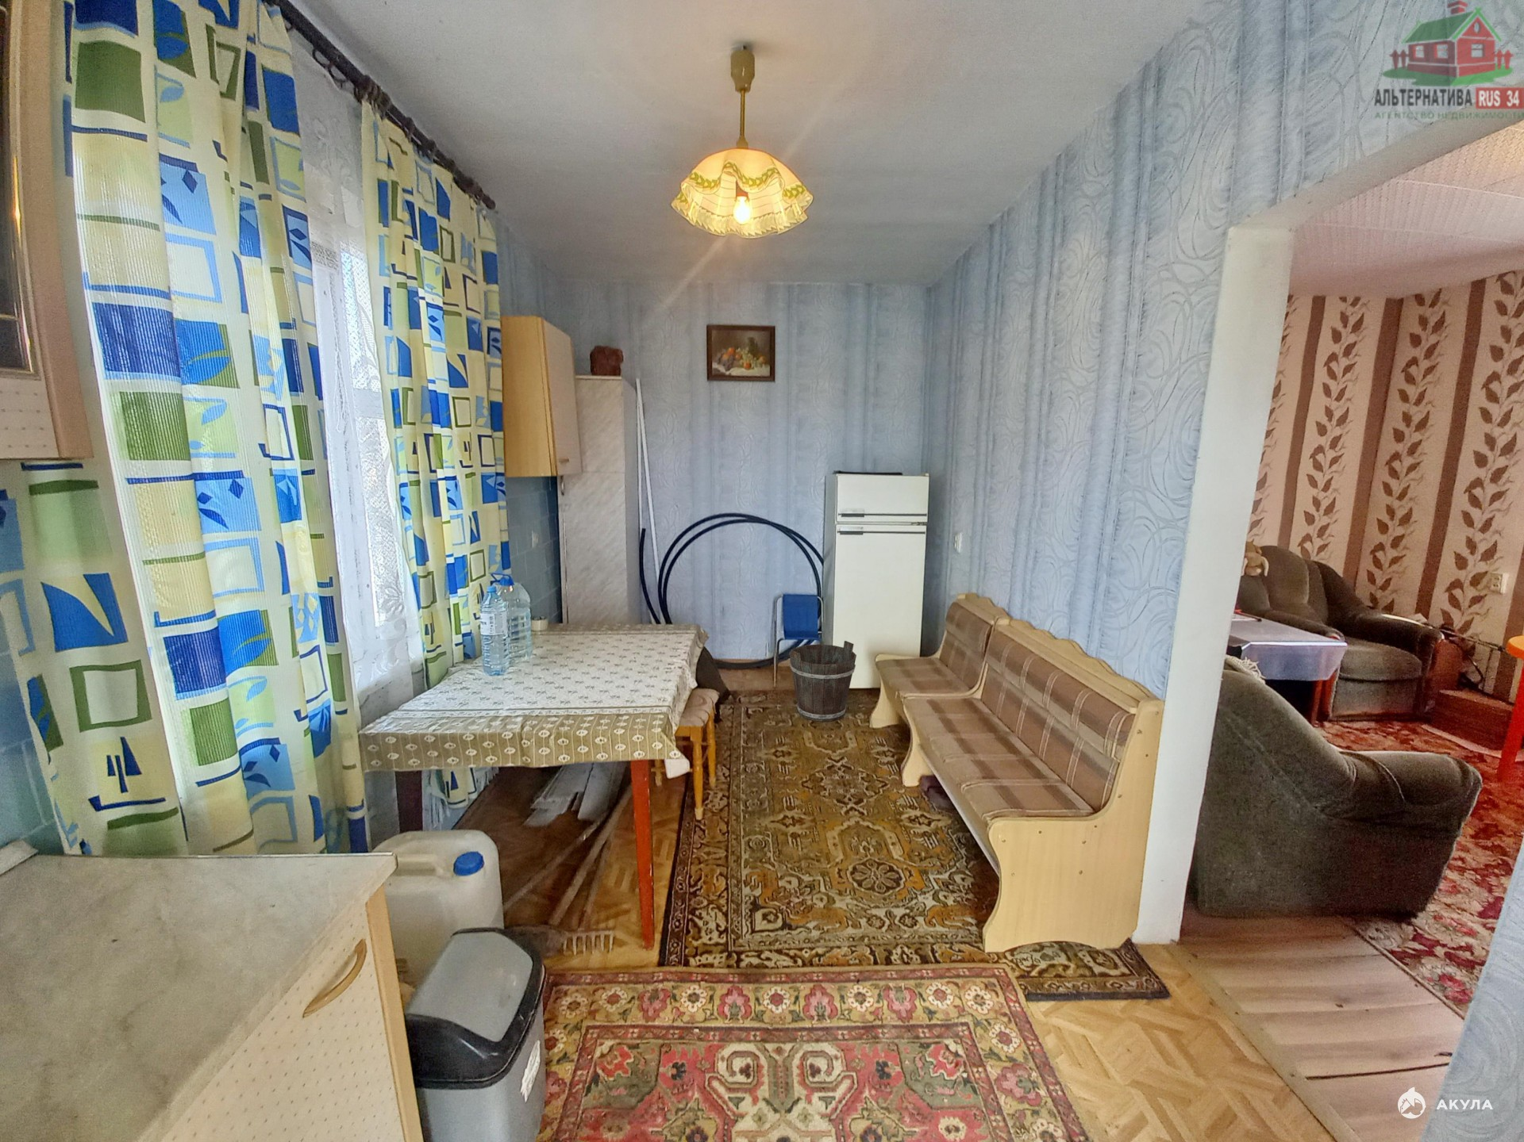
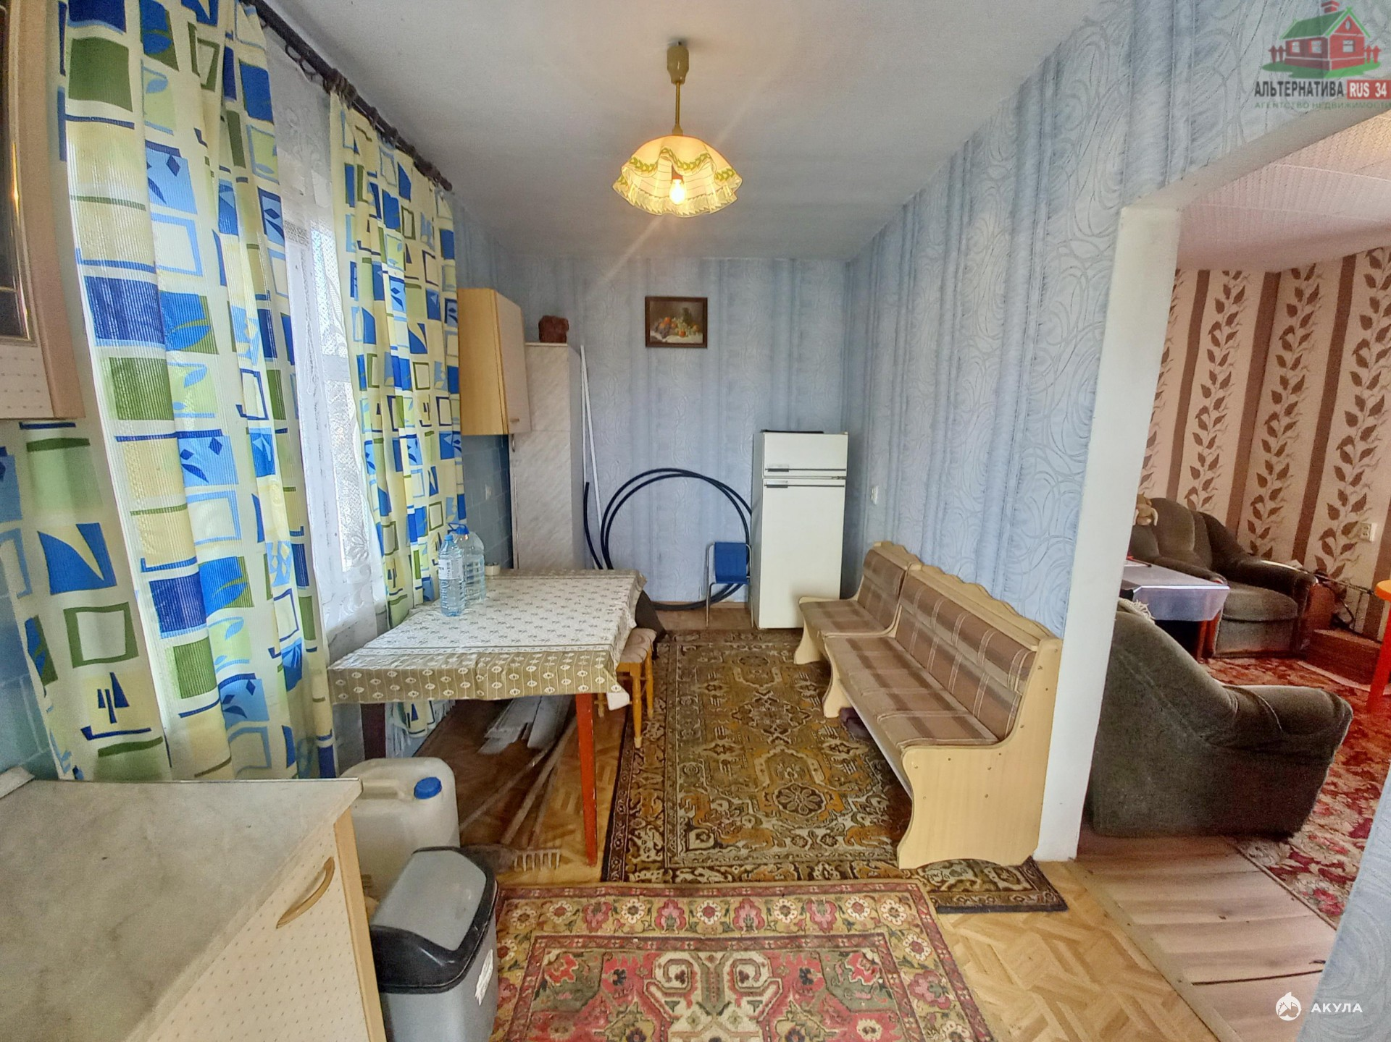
- bucket [788,641,857,722]
